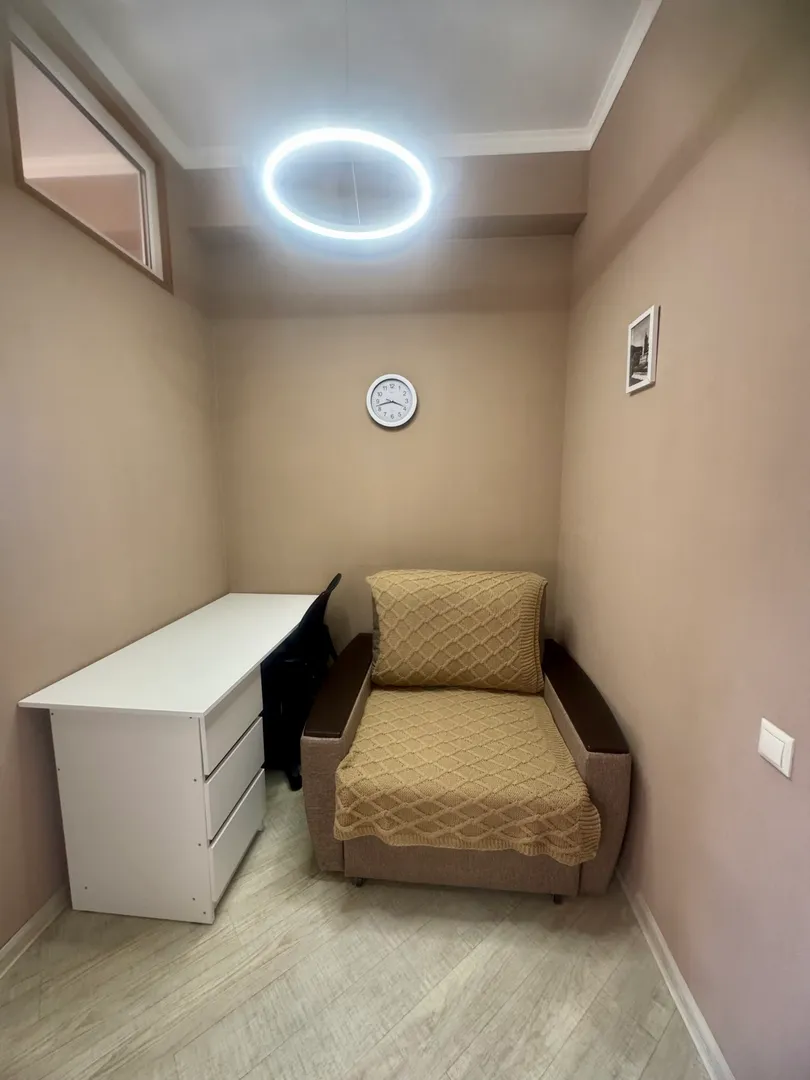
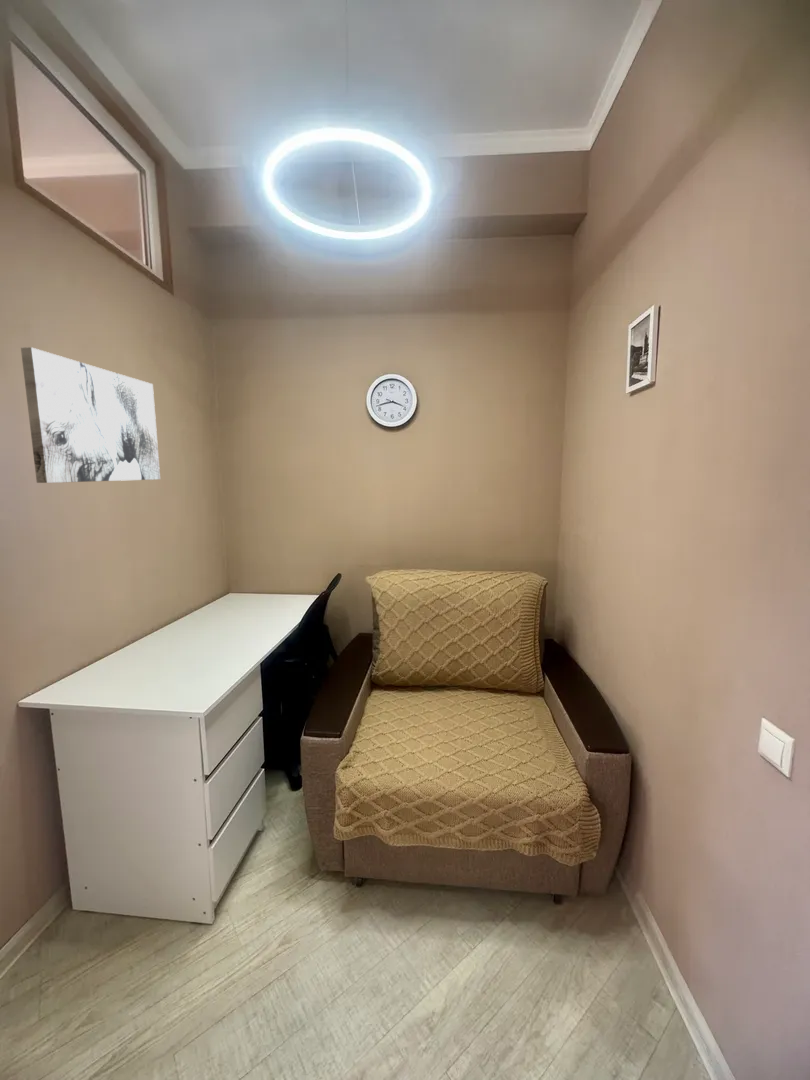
+ wall art [20,346,161,484]
